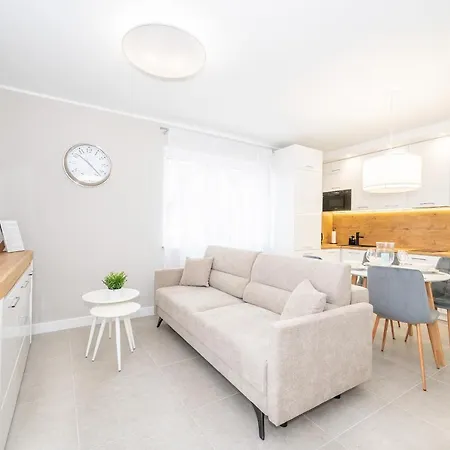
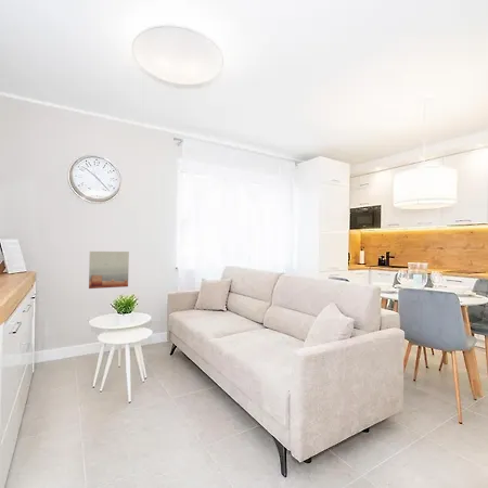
+ wall art [88,251,130,290]
